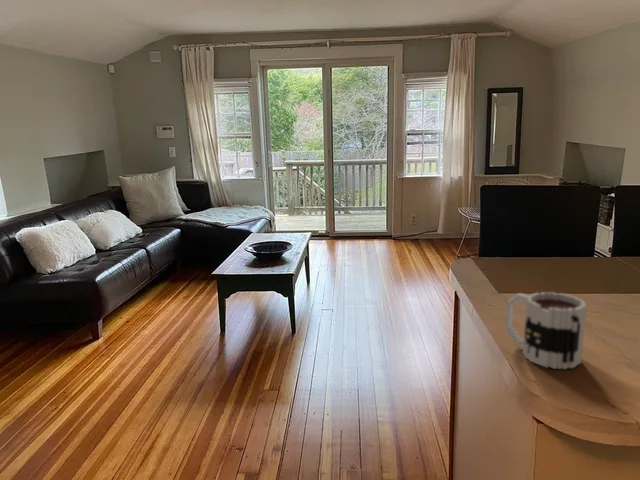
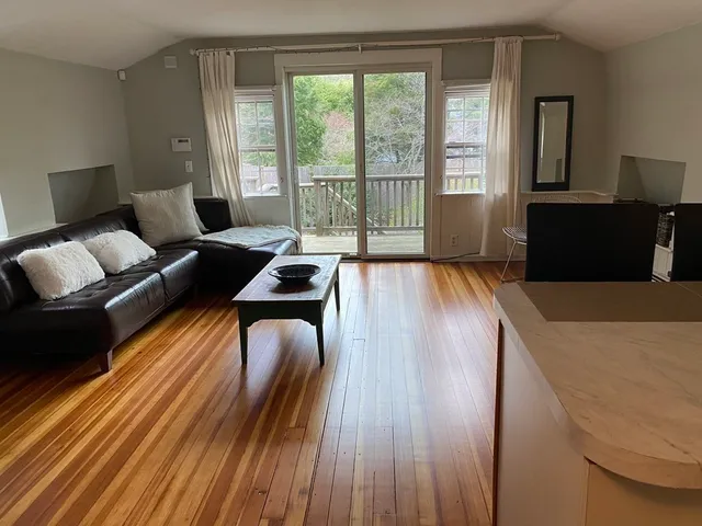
- mug [505,291,588,370]
